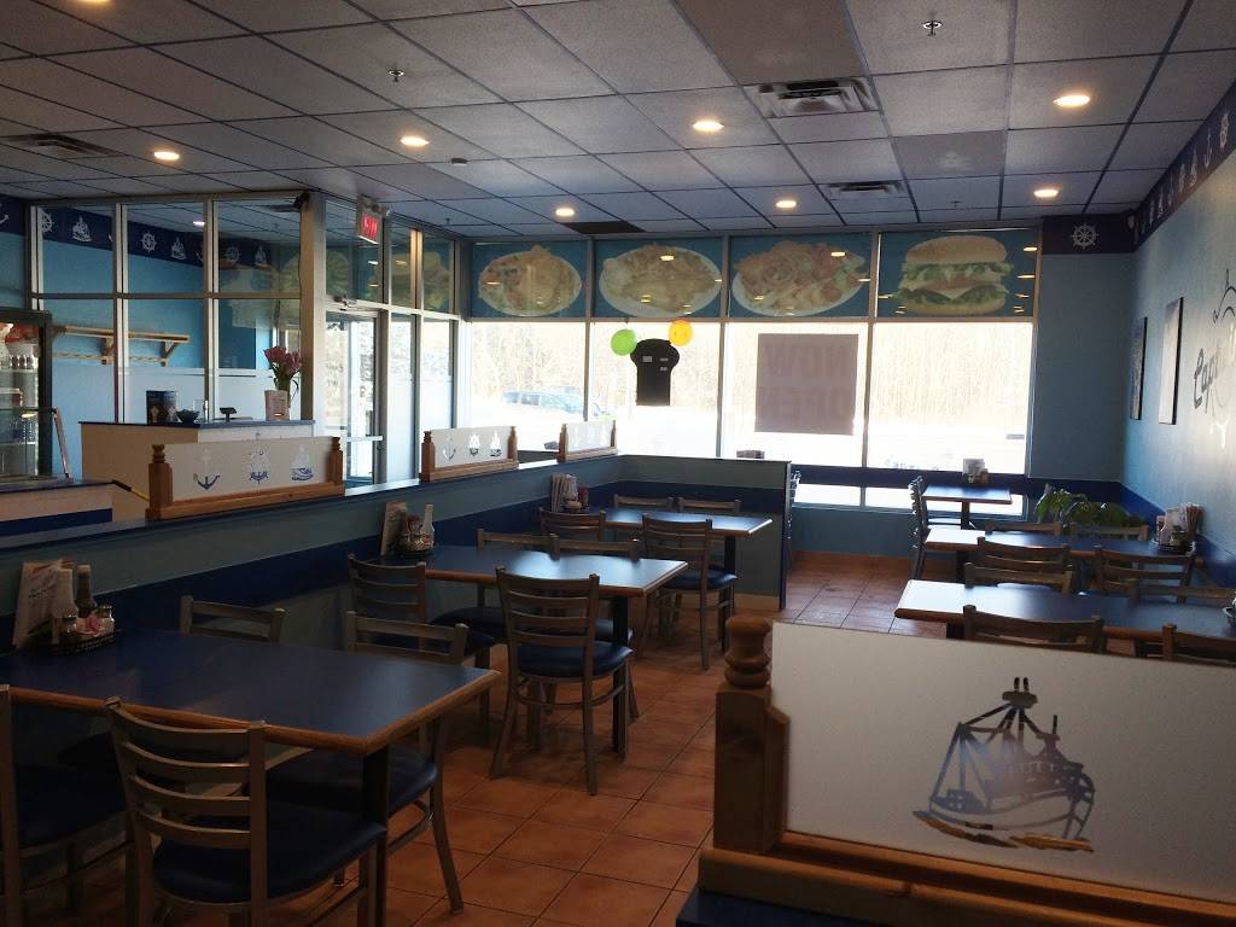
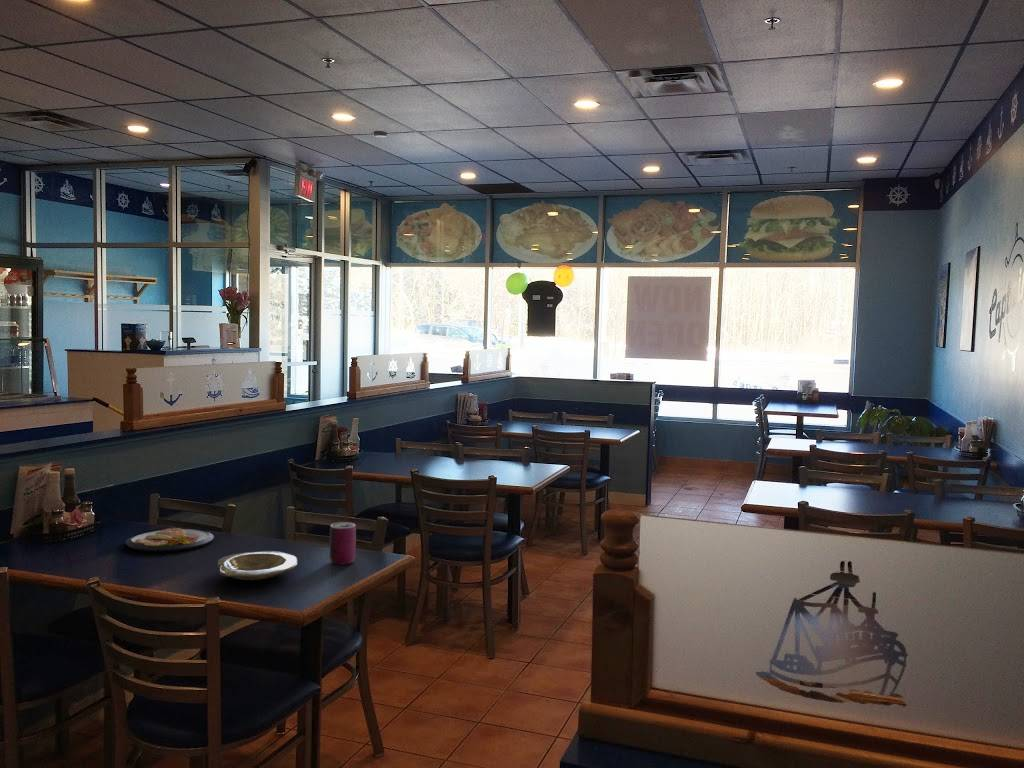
+ can [329,521,357,566]
+ plate [217,550,298,581]
+ dish [125,527,215,553]
